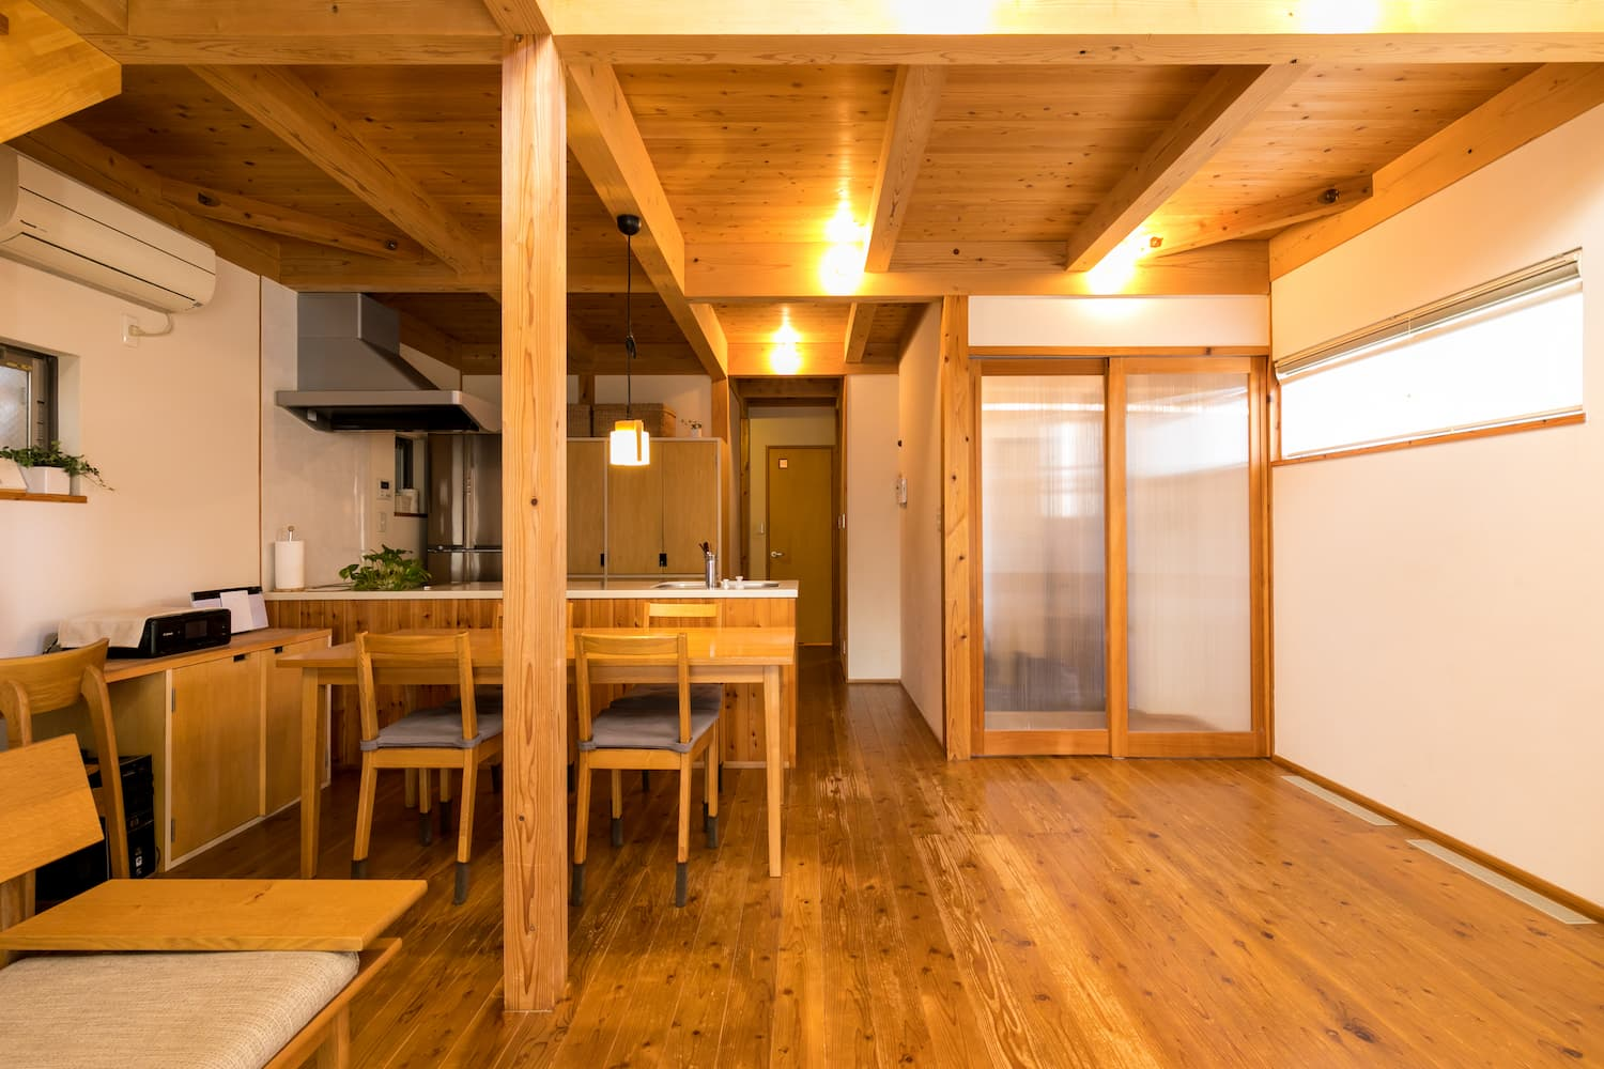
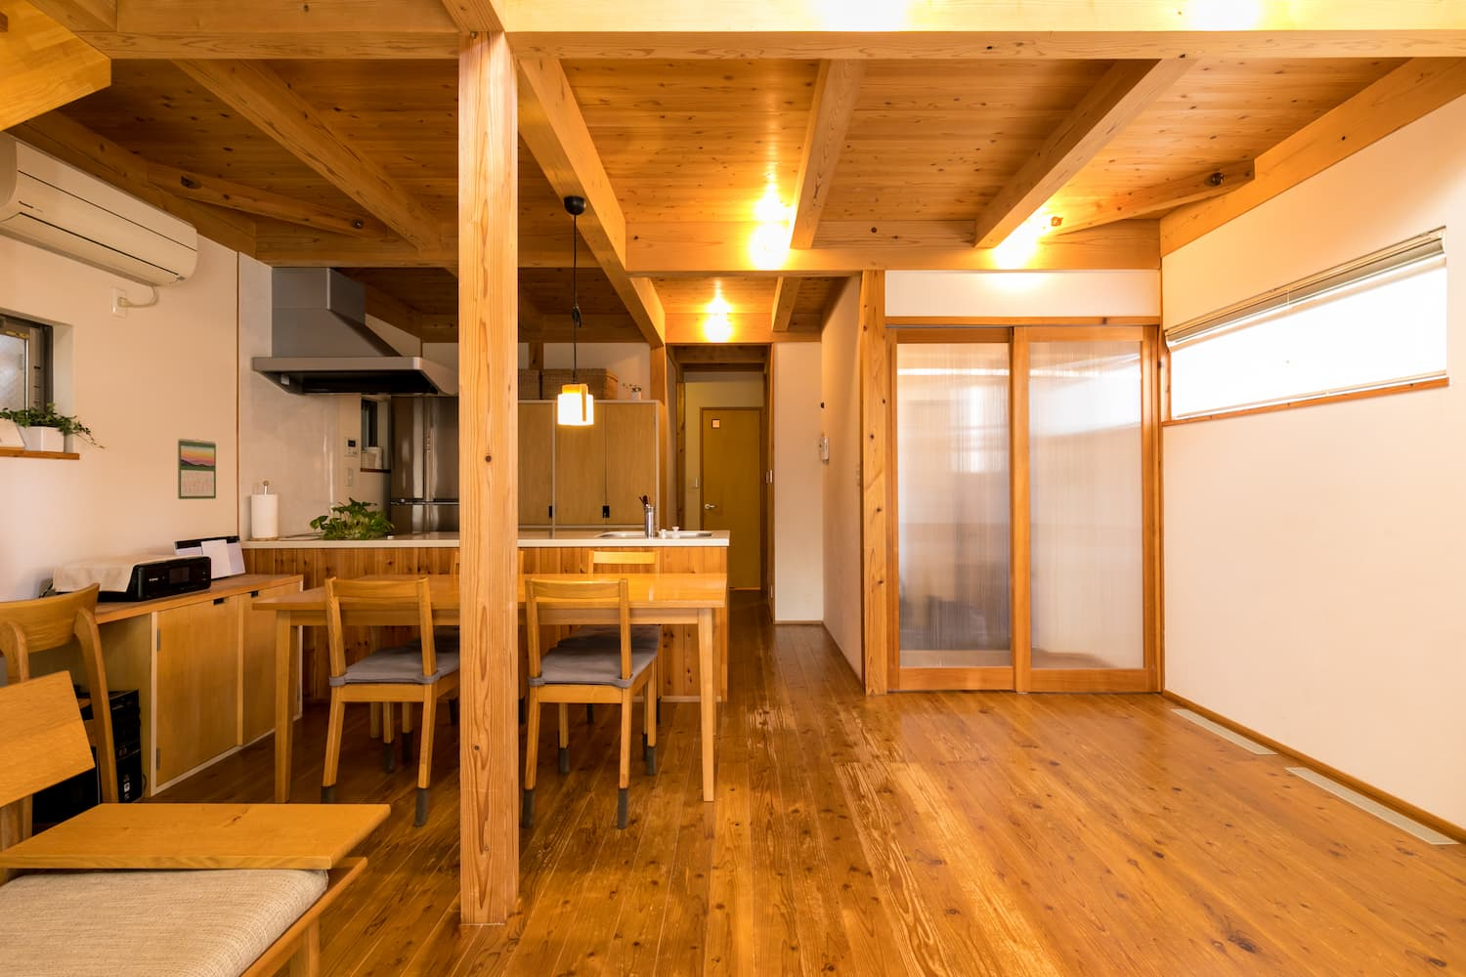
+ calendar [177,437,217,500]
